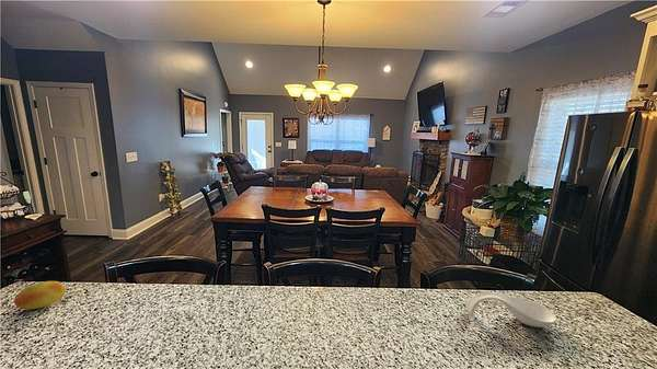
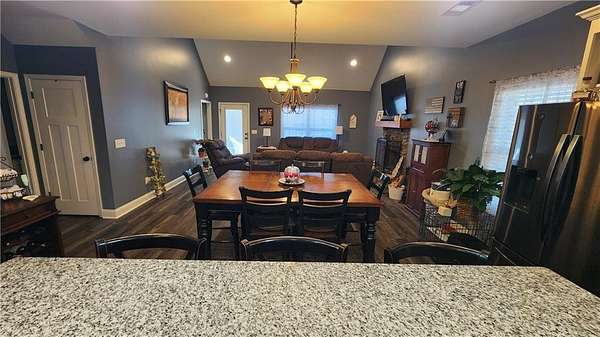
- fruit [13,280,67,310]
- spoon rest [465,291,557,328]
